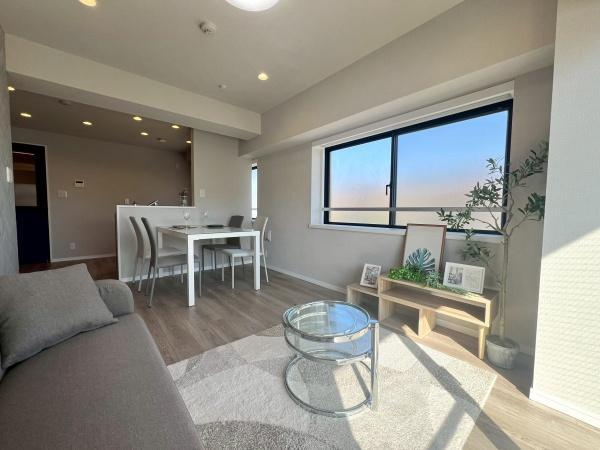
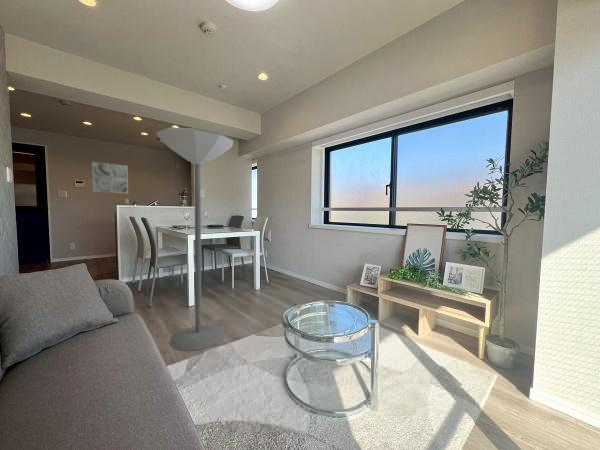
+ floor lamp [155,127,235,352]
+ wall art [91,161,129,194]
